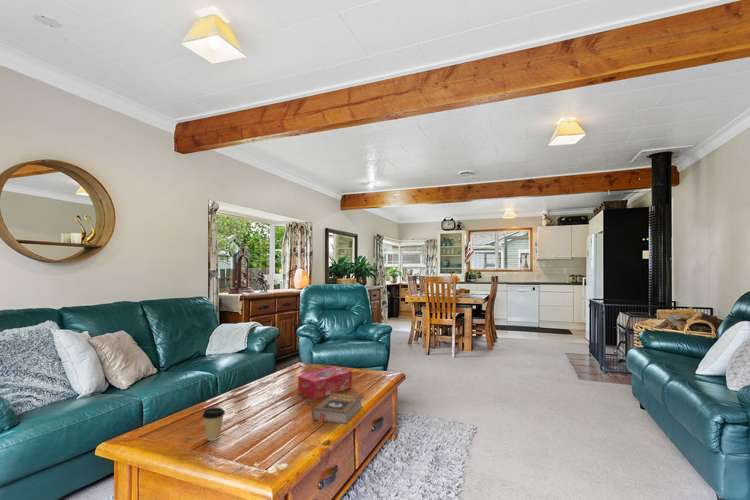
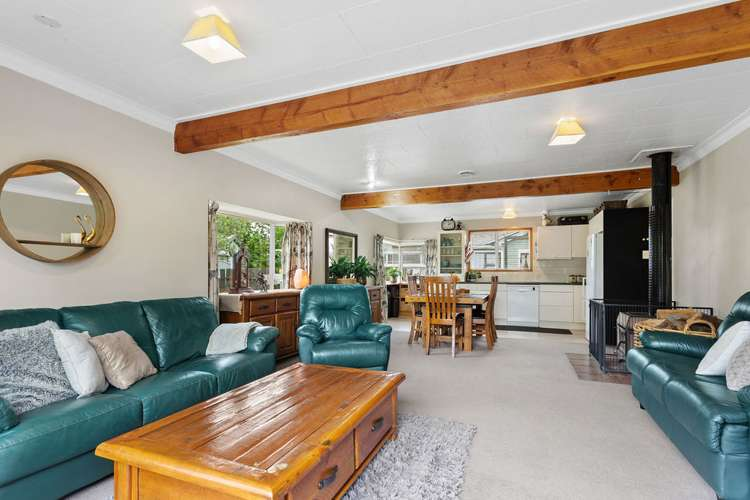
- tissue box [297,365,353,400]
- book [311,392,364,426]
- coffee cup [201,407,226,442]
